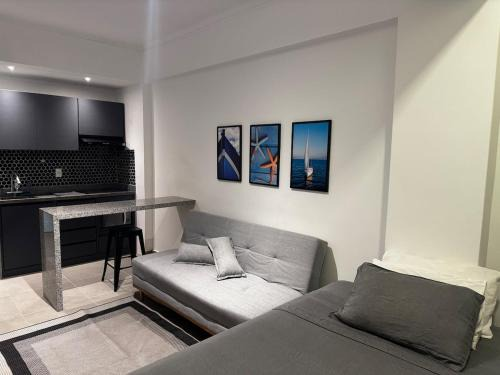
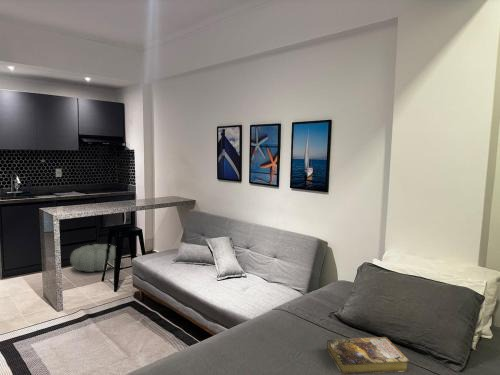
+ pouf [69,243,116,273]
+ book [326,336,410,375]
